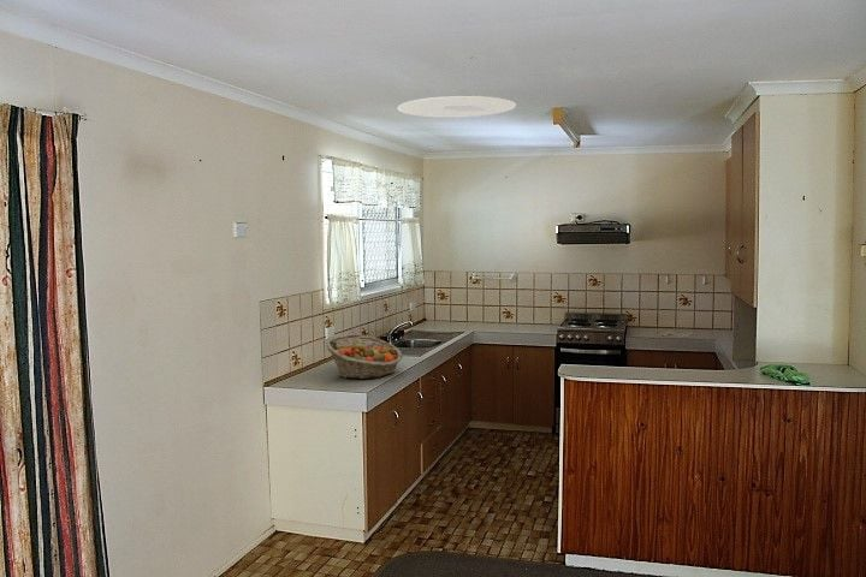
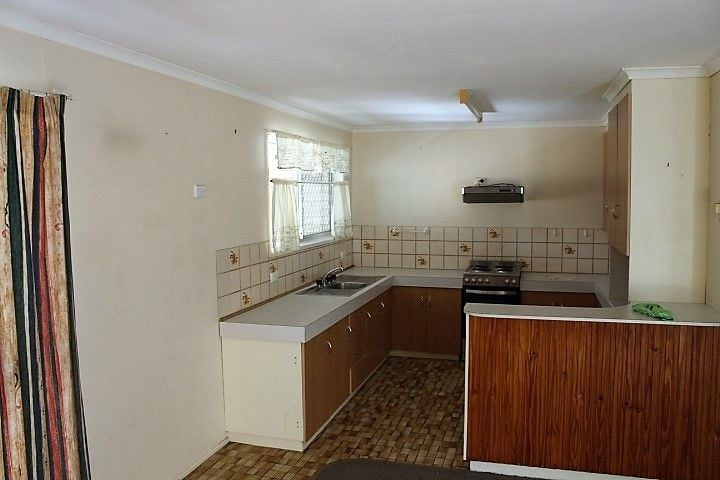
- fruit basket [325,333,404,380]
- ceiling light [397,95,517,119]
